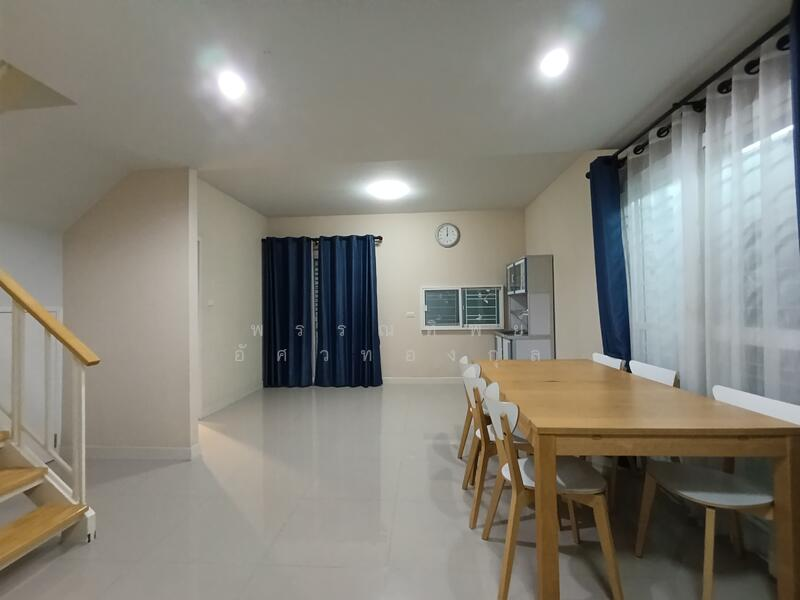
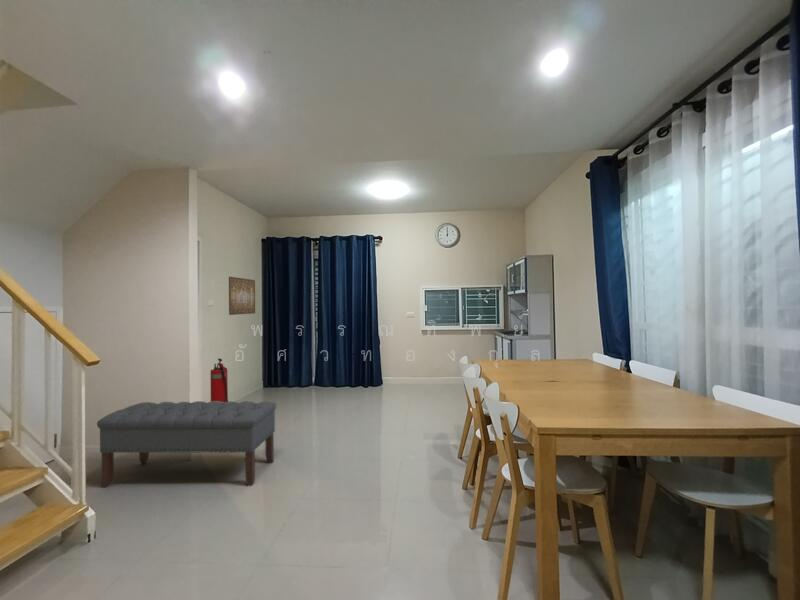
+ wall art [228,276,256,316]
+ fire extinguisher [210,357,229,403]
+ bench [96,400,277,488]
